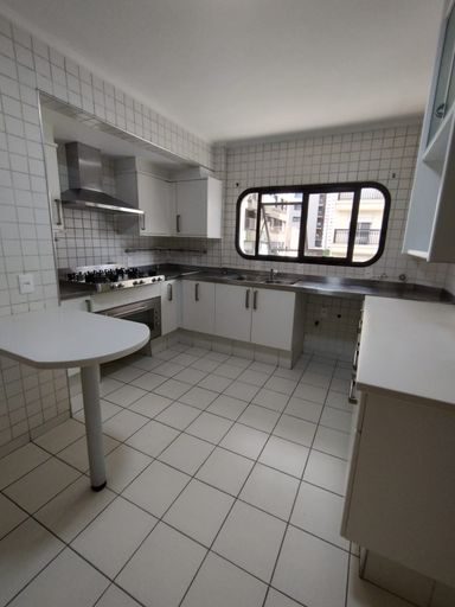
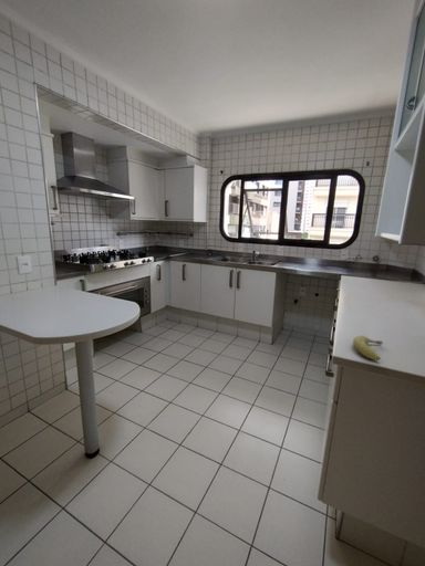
+ fruit [352,335,384,361]
